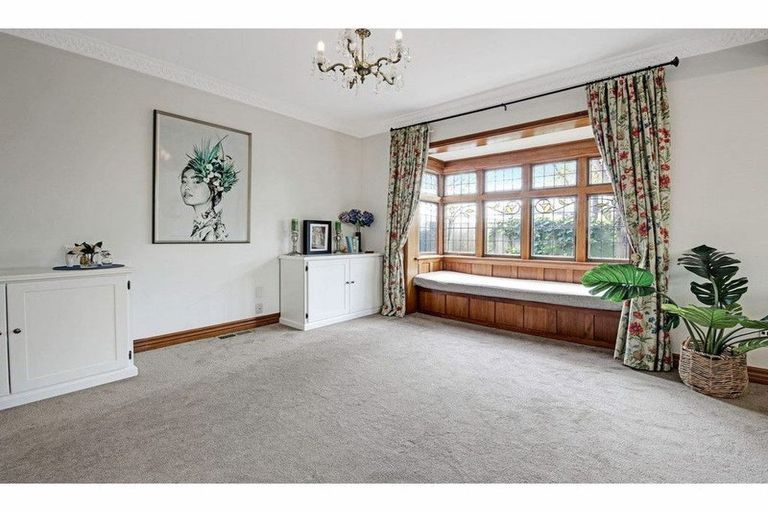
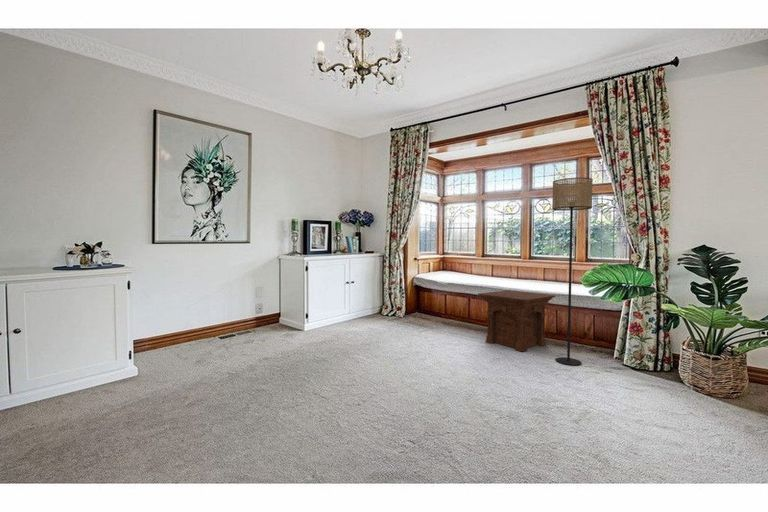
+ side table [477,289,557,352]
+ floor lamp [551,177,594,366]
